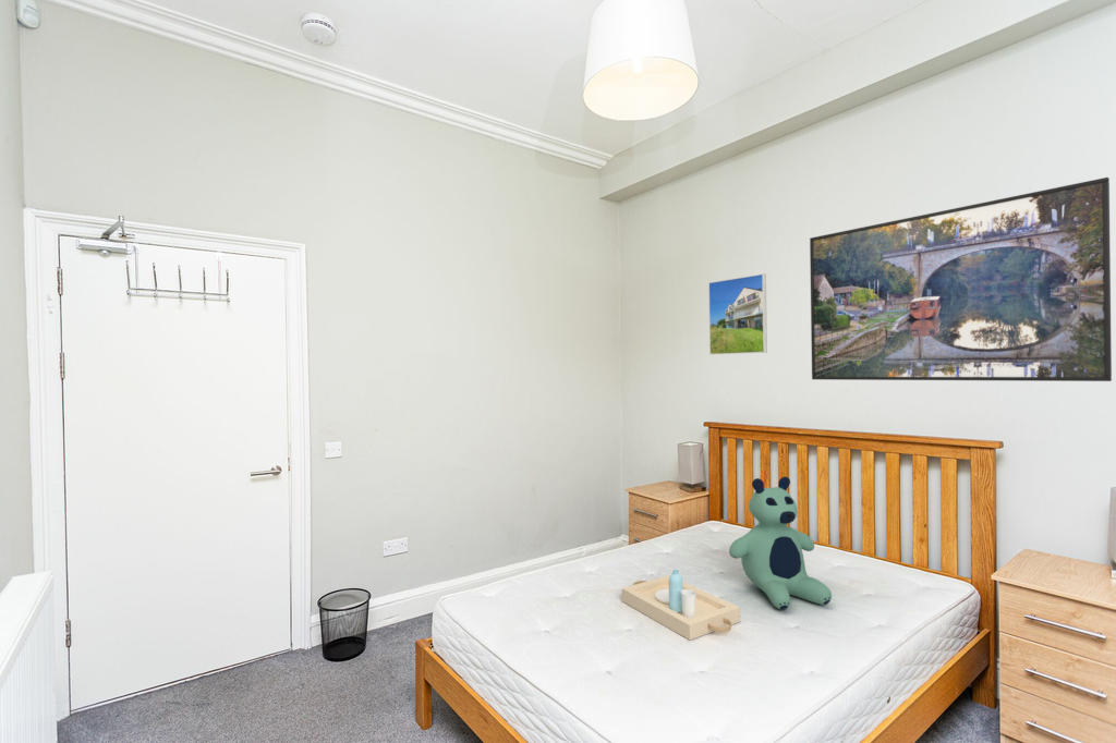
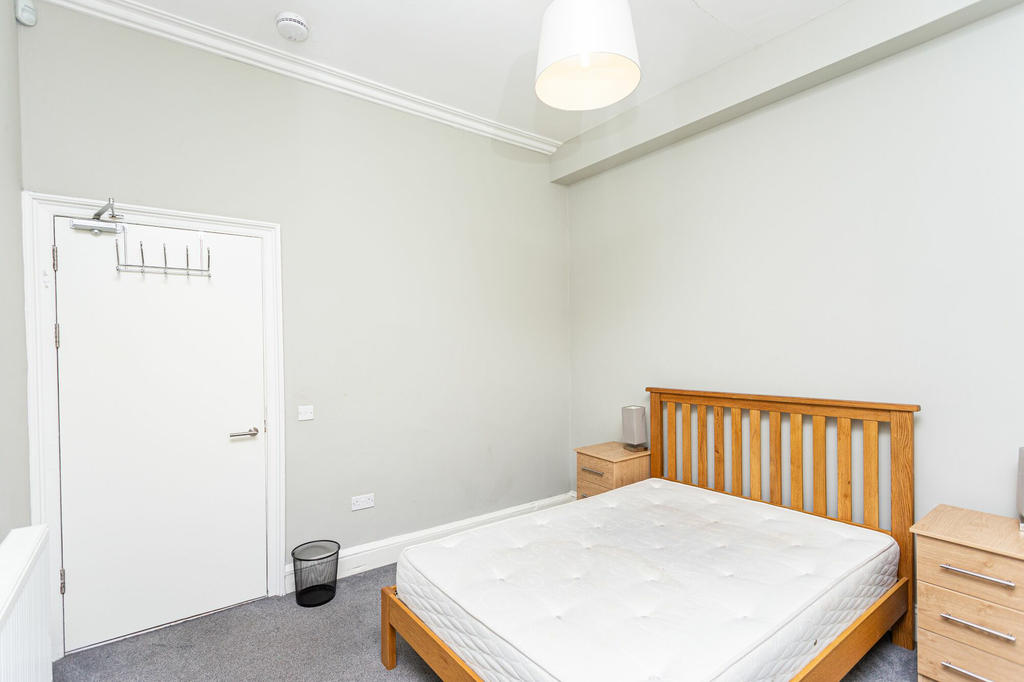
- serving tray [621,569,741,641]
- bear [728,475,833,610]
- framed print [809,176,1113,382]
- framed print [707,272,768,355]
